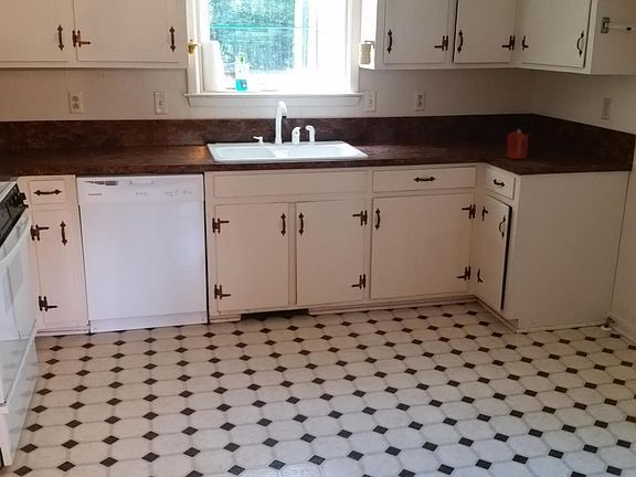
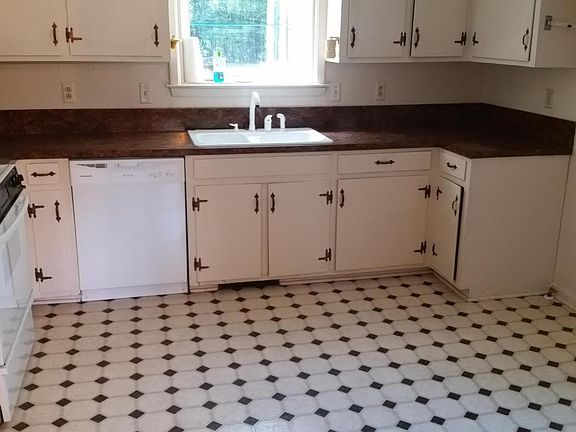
- candle [506,128,530,160]
